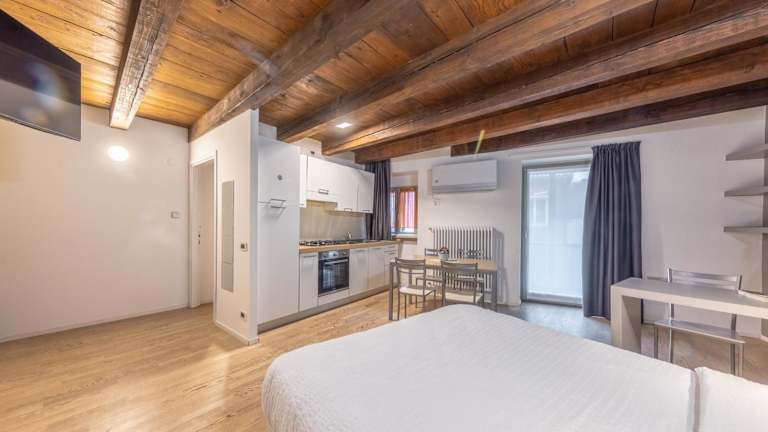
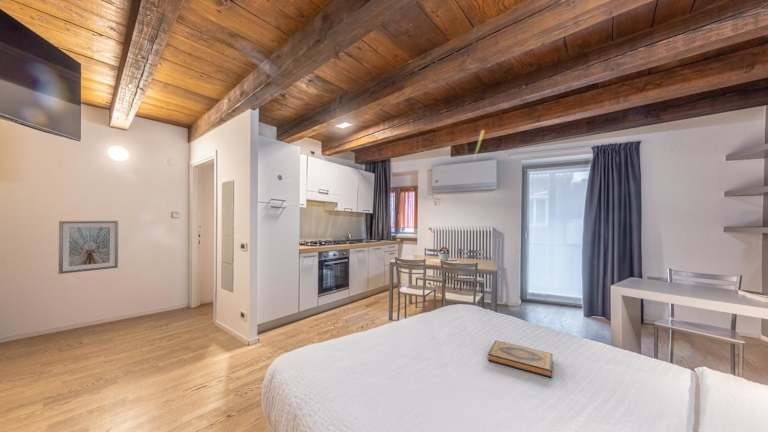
+ hardback book [487,339,553,379]
+ picture frame [58,220,119,275]
